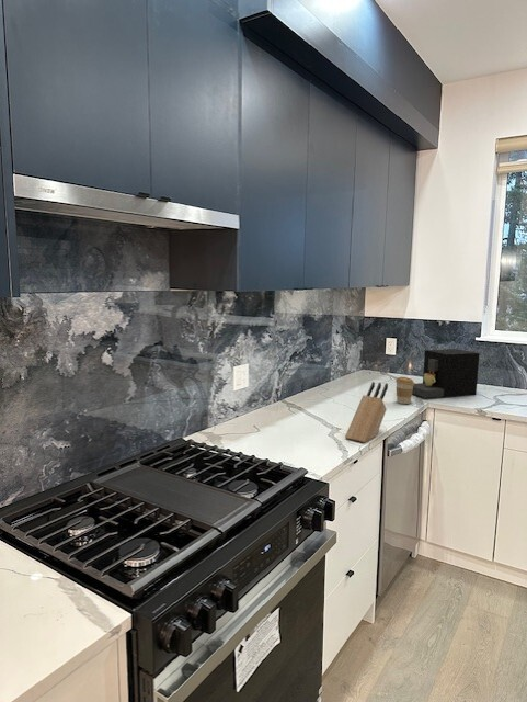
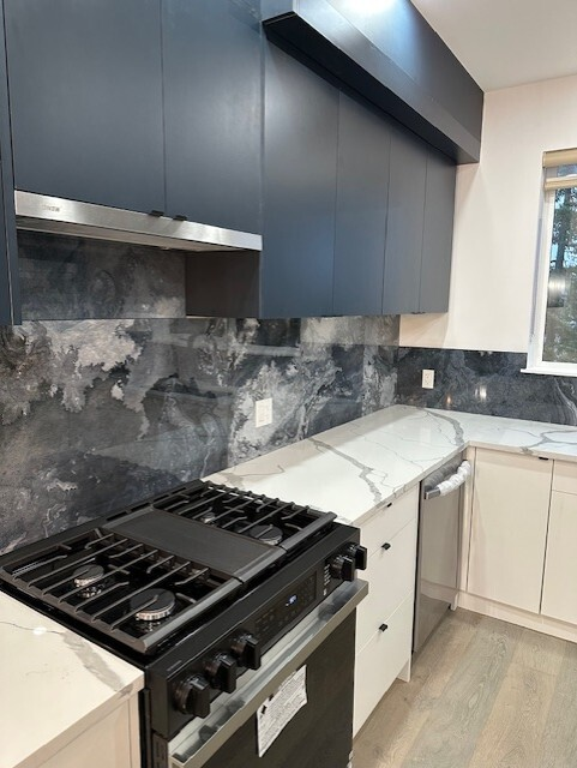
- coffee cup [394,376,415,405]
- knife block [344,381,389,443]
- coffee maker [412,348,481,399]
